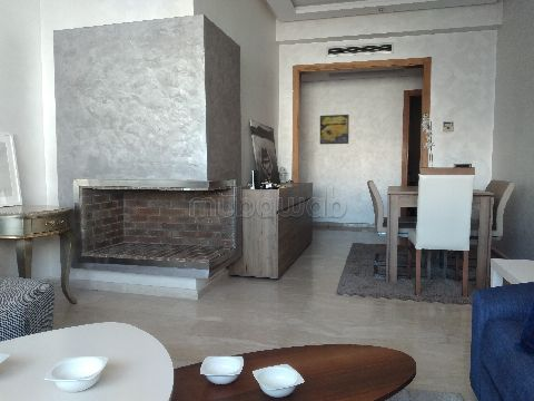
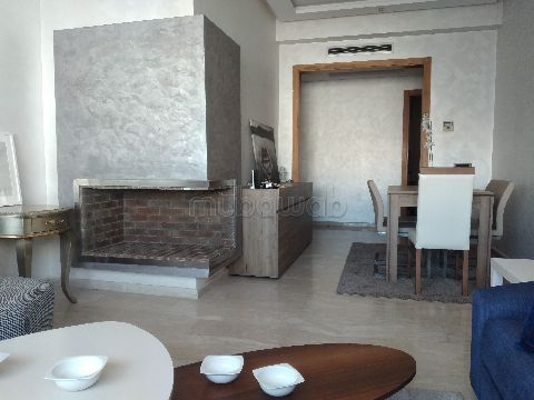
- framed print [319,114,350,146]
